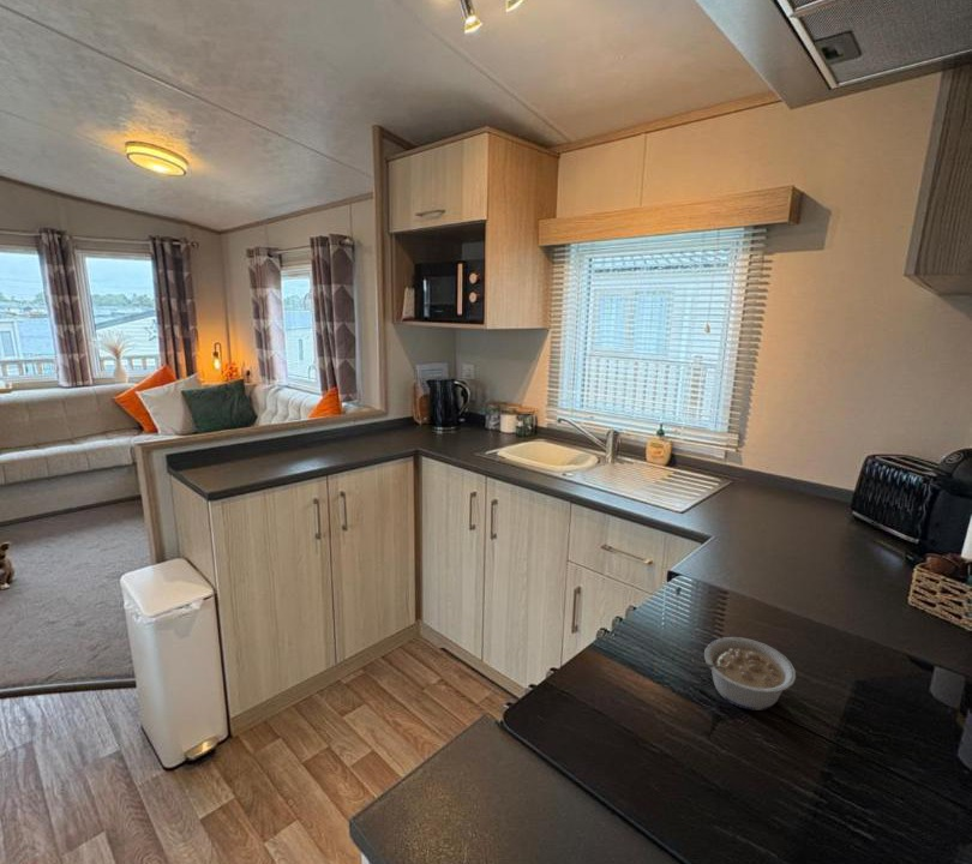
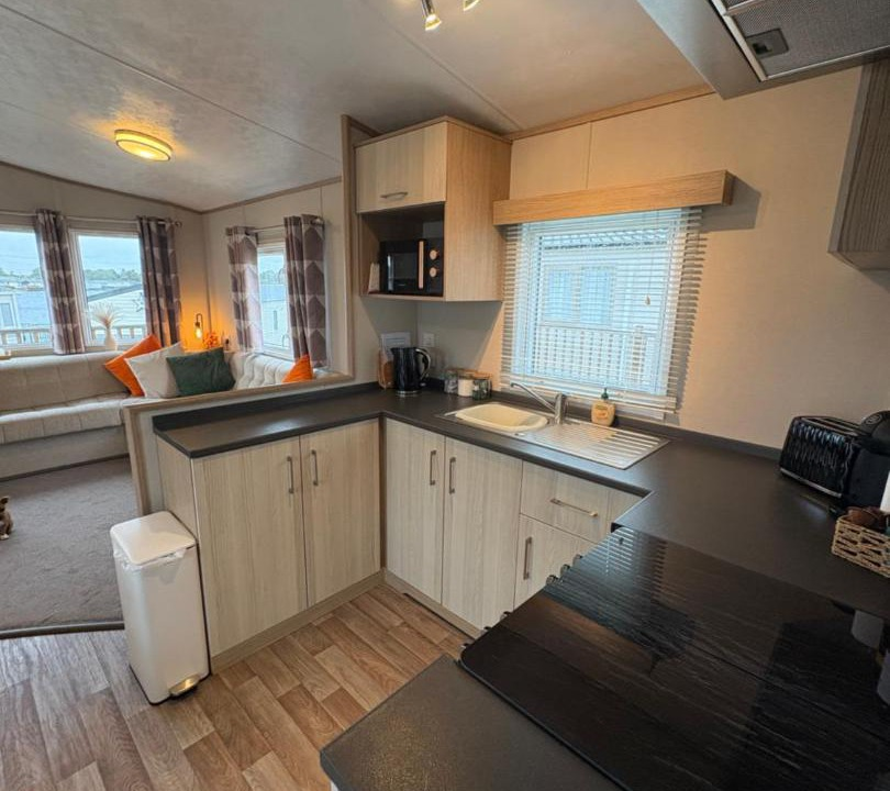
- legume [691,636,797,712]
